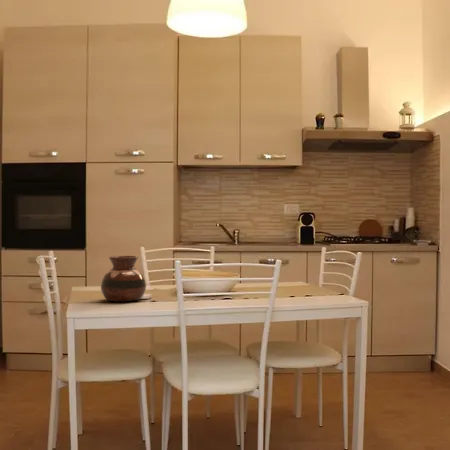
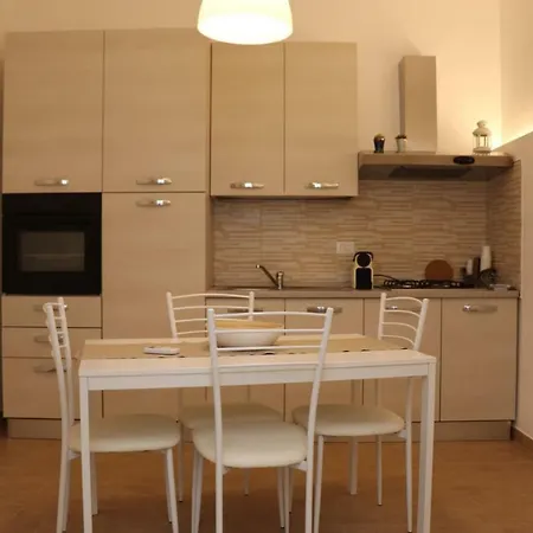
- vase [100,255,147,302]
